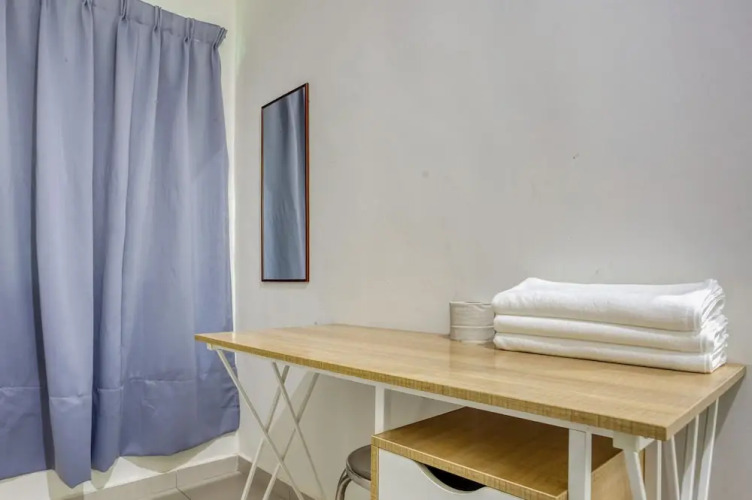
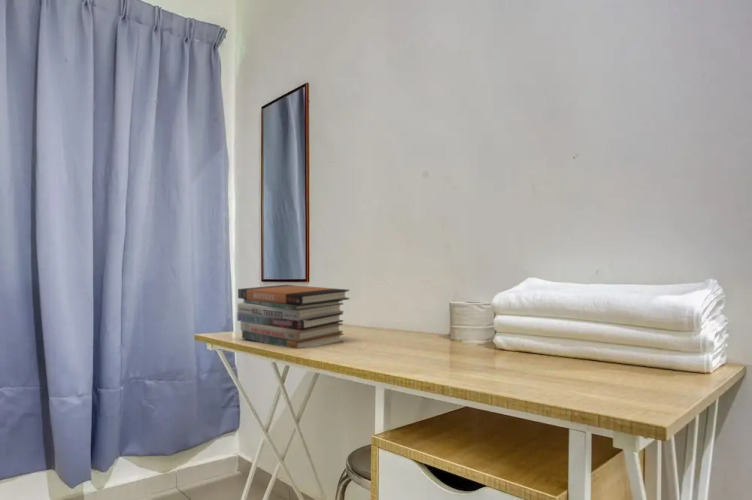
+ book stack [236,284,350,350]
